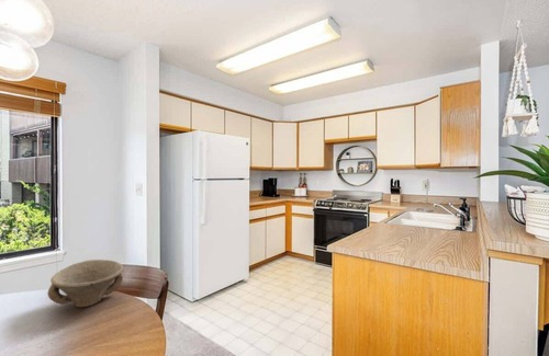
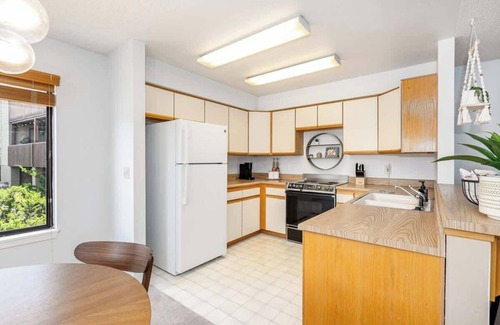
- bowl [46,259,124,308]
